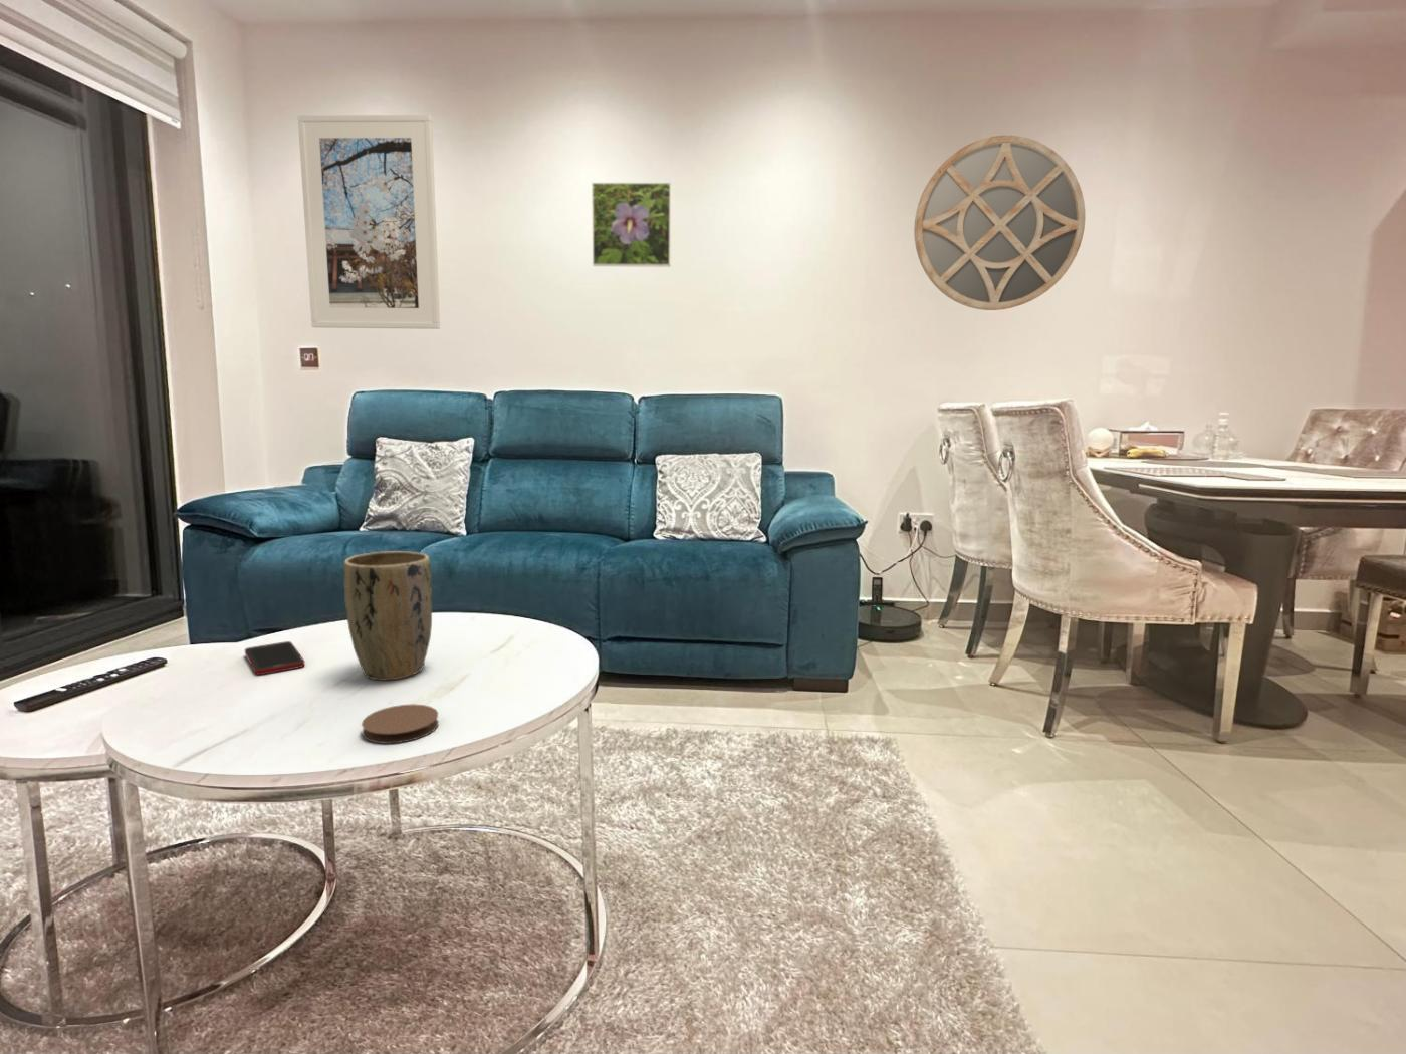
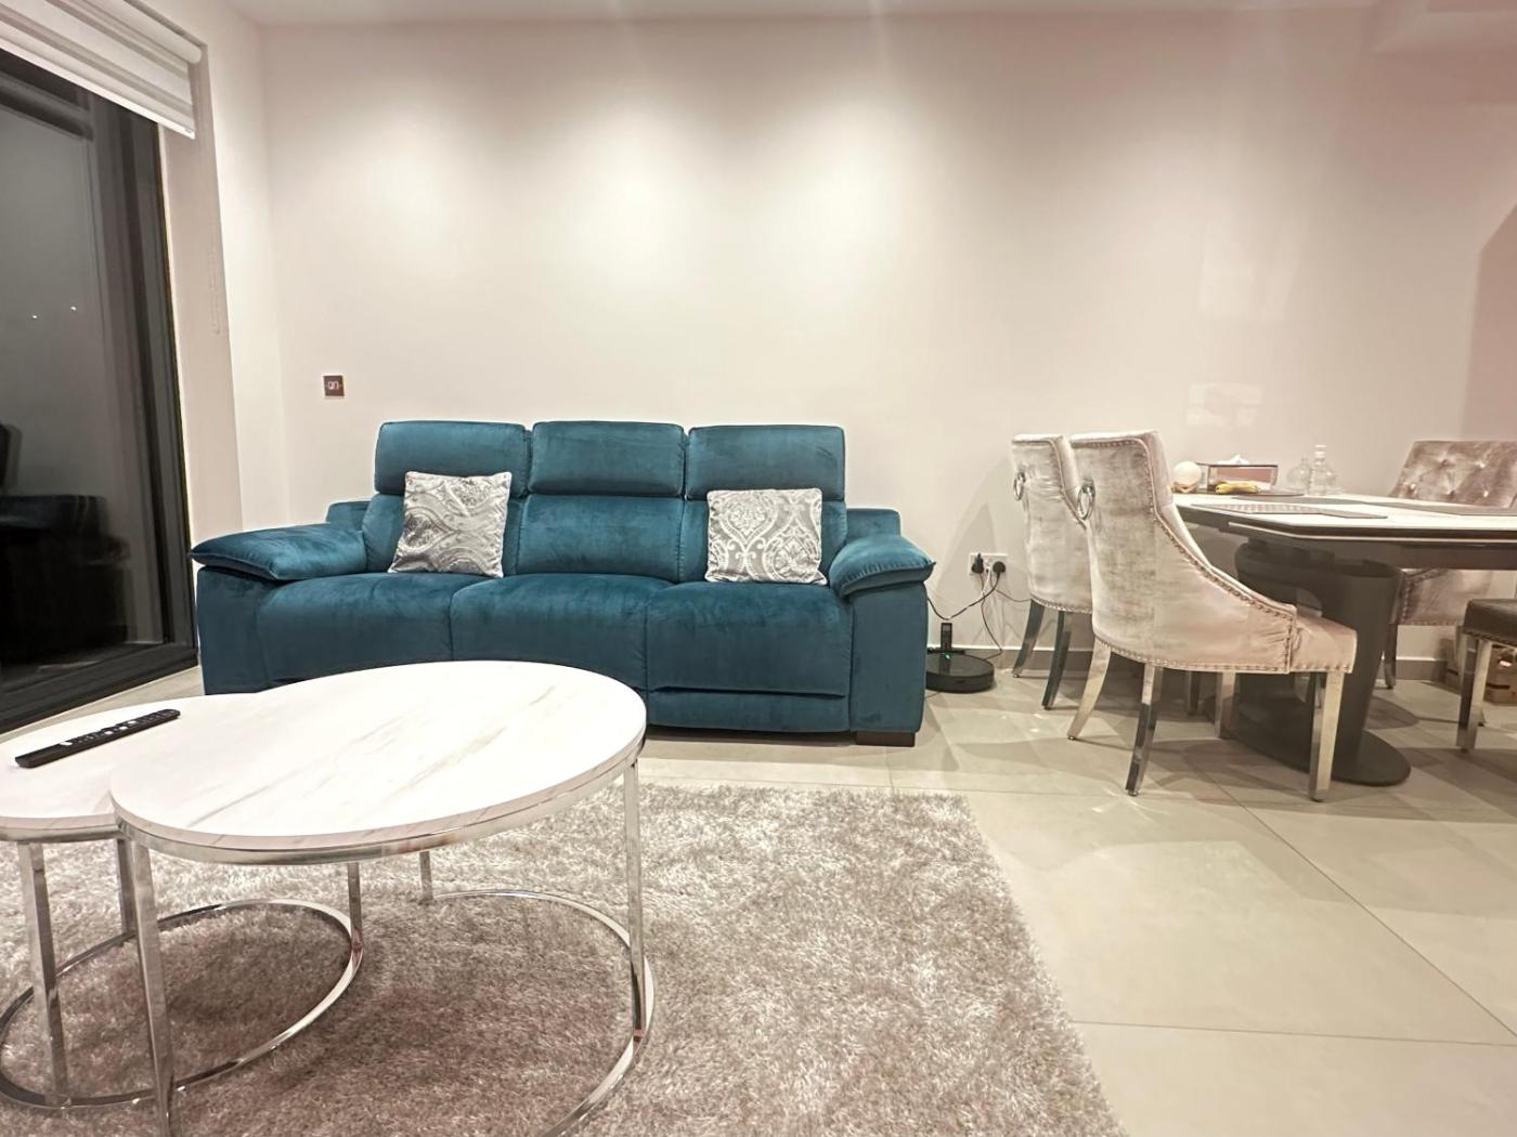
- cell phone [244,640,307,675]
- plant pot [342,550,433,682]
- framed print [590,182,672,268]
- coaster [361,703,440,745]
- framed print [298,114,441,330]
- home mirror [913,134,1086,311]
